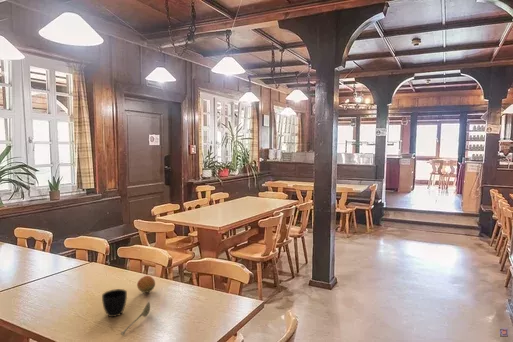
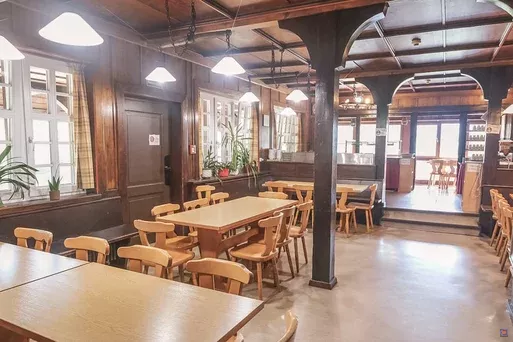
- cup [101,288,128,318]
- soupspoon [120,299,151,337]
- fruit [136,275,156,294]
